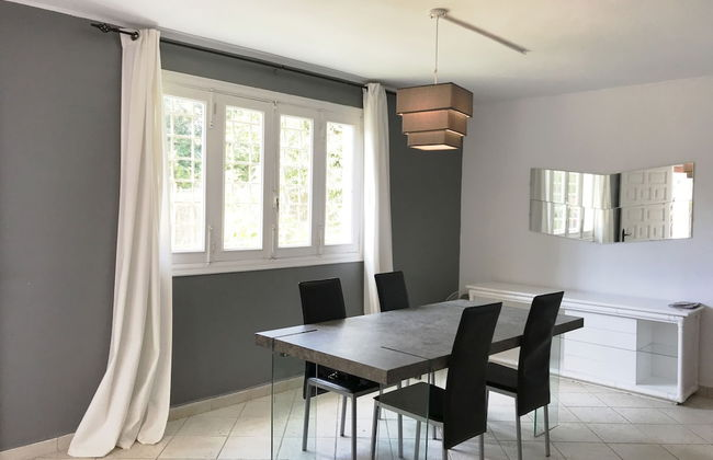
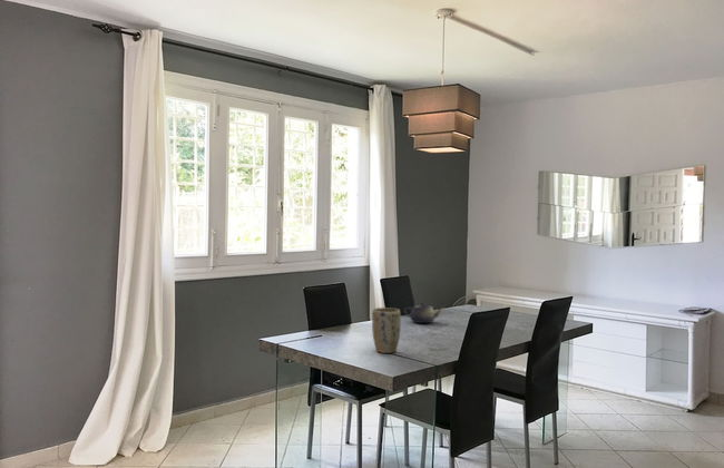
+ plant pot [371,306,402,354]
+ teapot [403,301,444,324]
